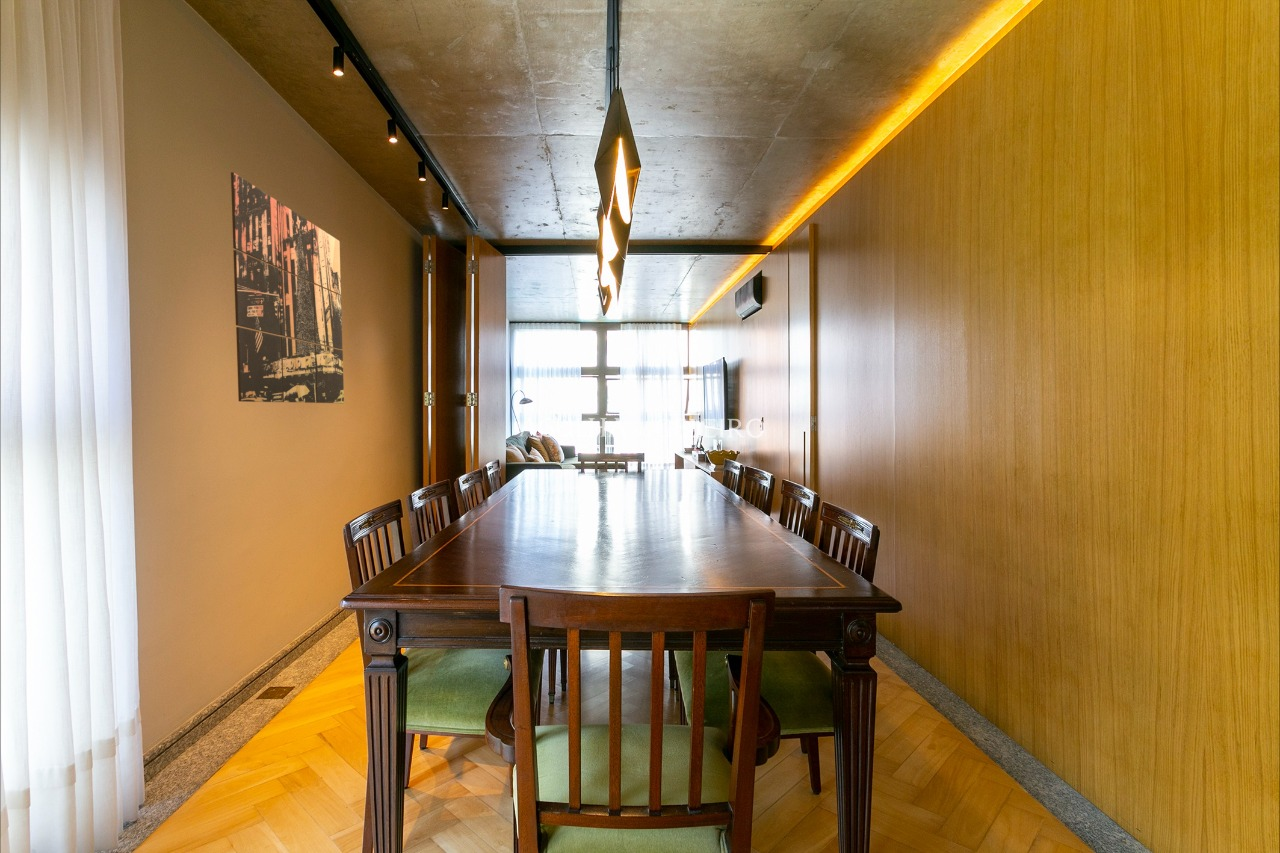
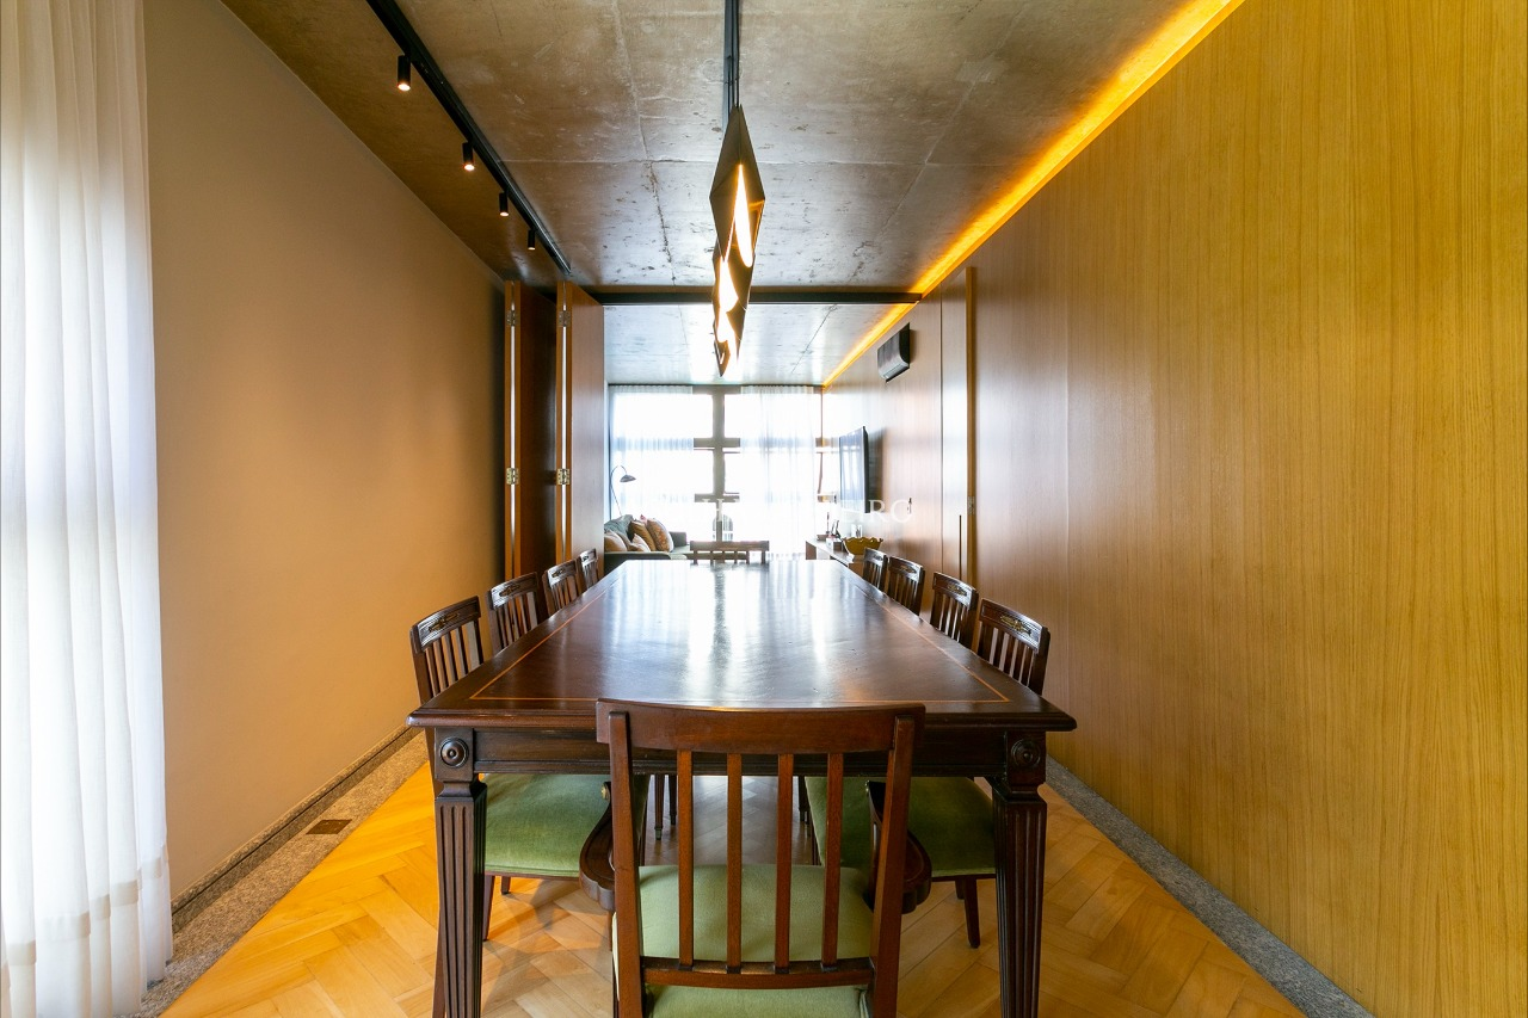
- wall art [230,171,345,404]
